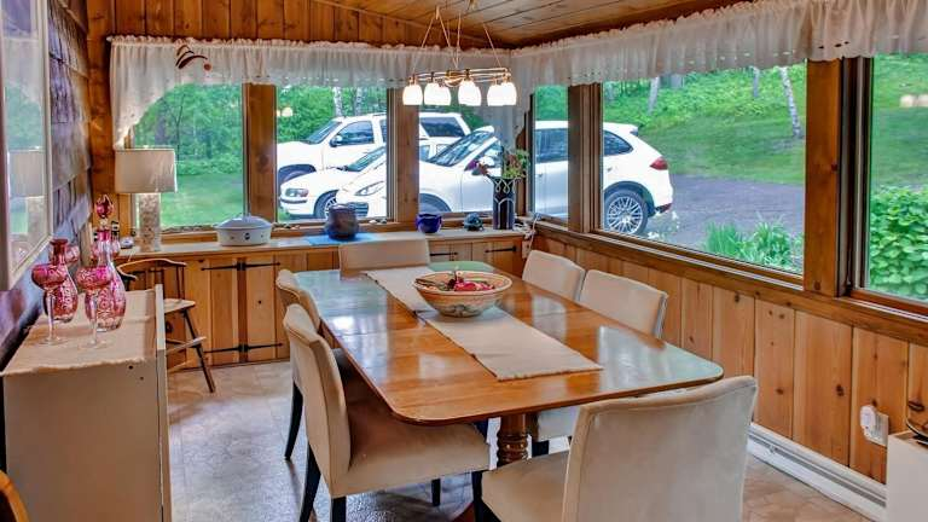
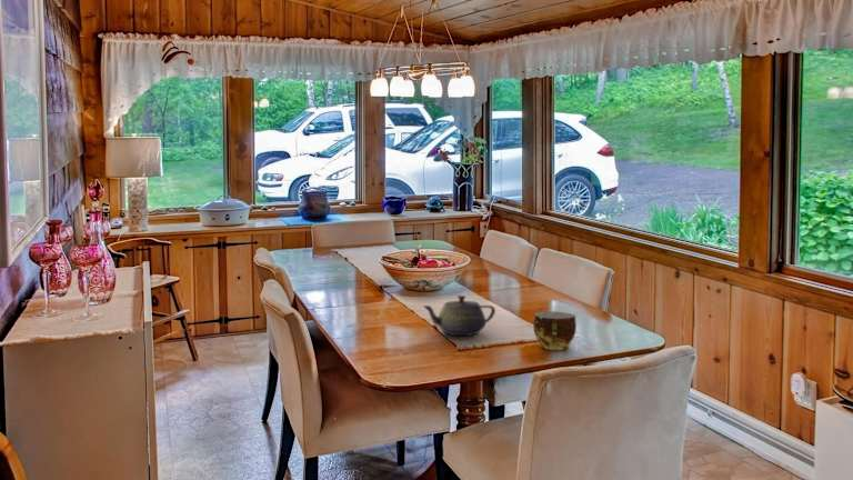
+ cup [533,310,578,351]
+ teapot [421,294,496,337]
